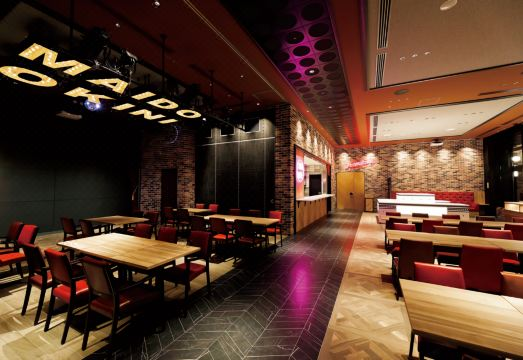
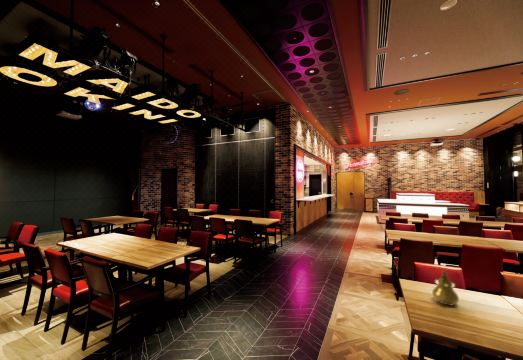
+ teapot [431,267,460,307]
